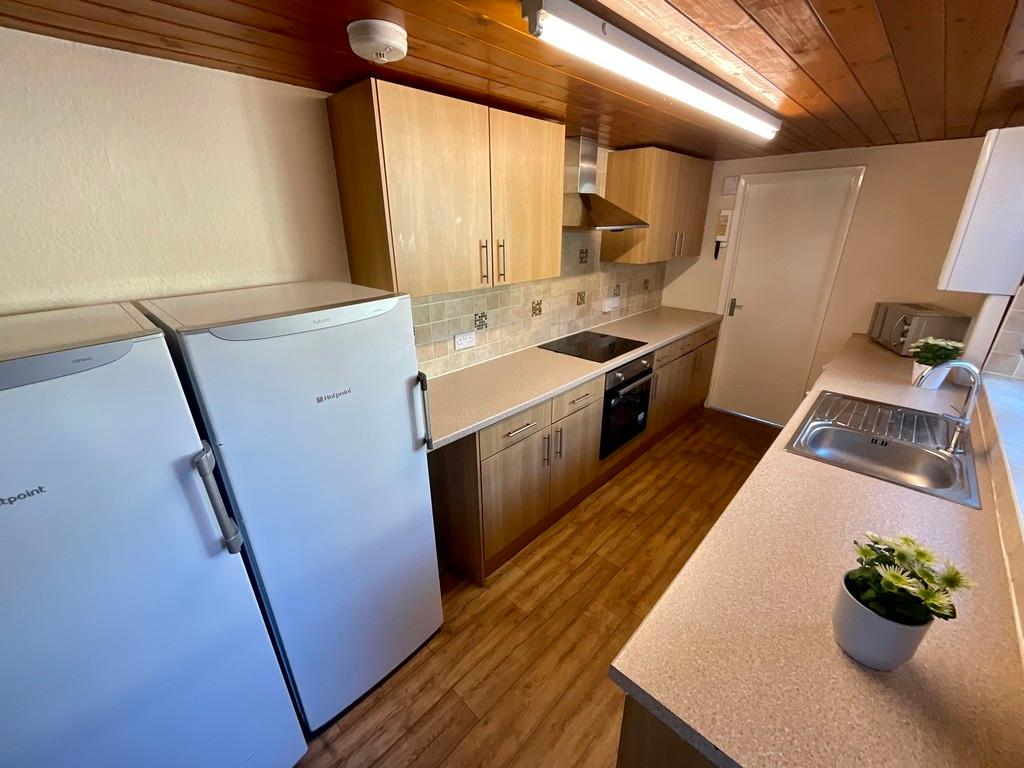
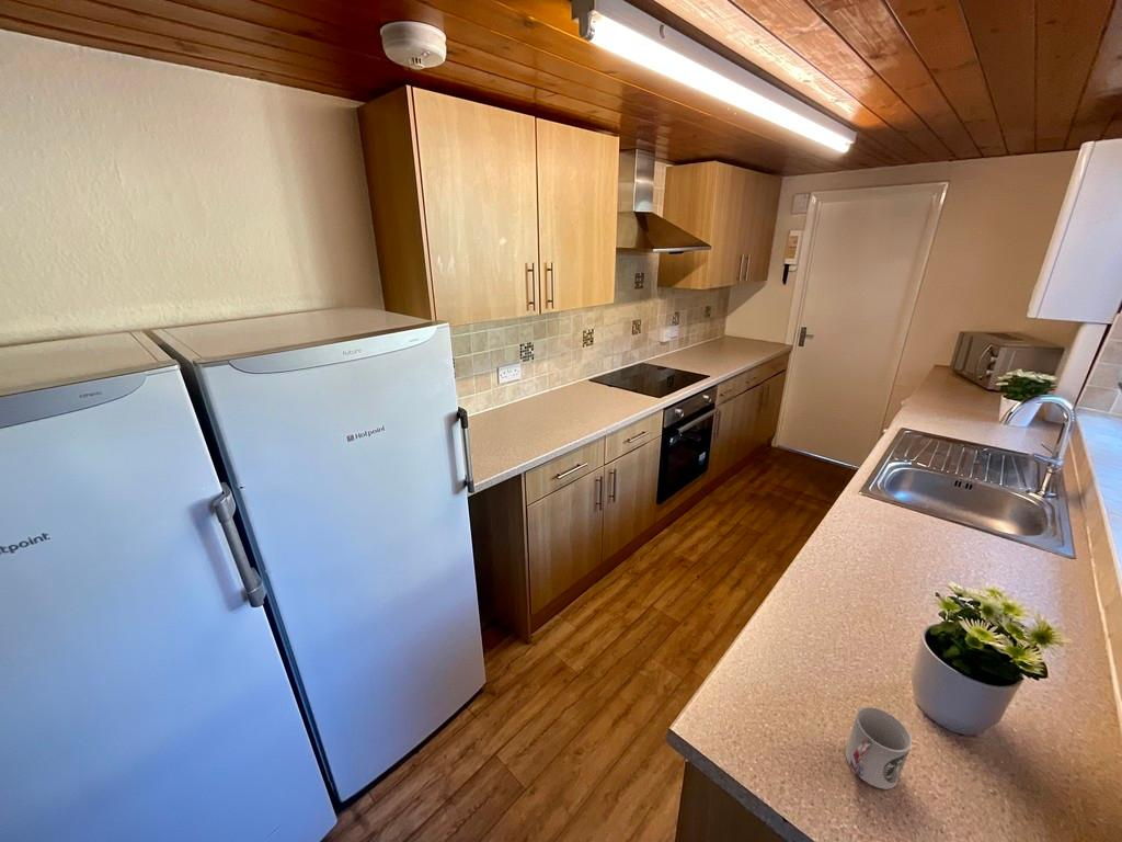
+ cup [845,706,913,790]
